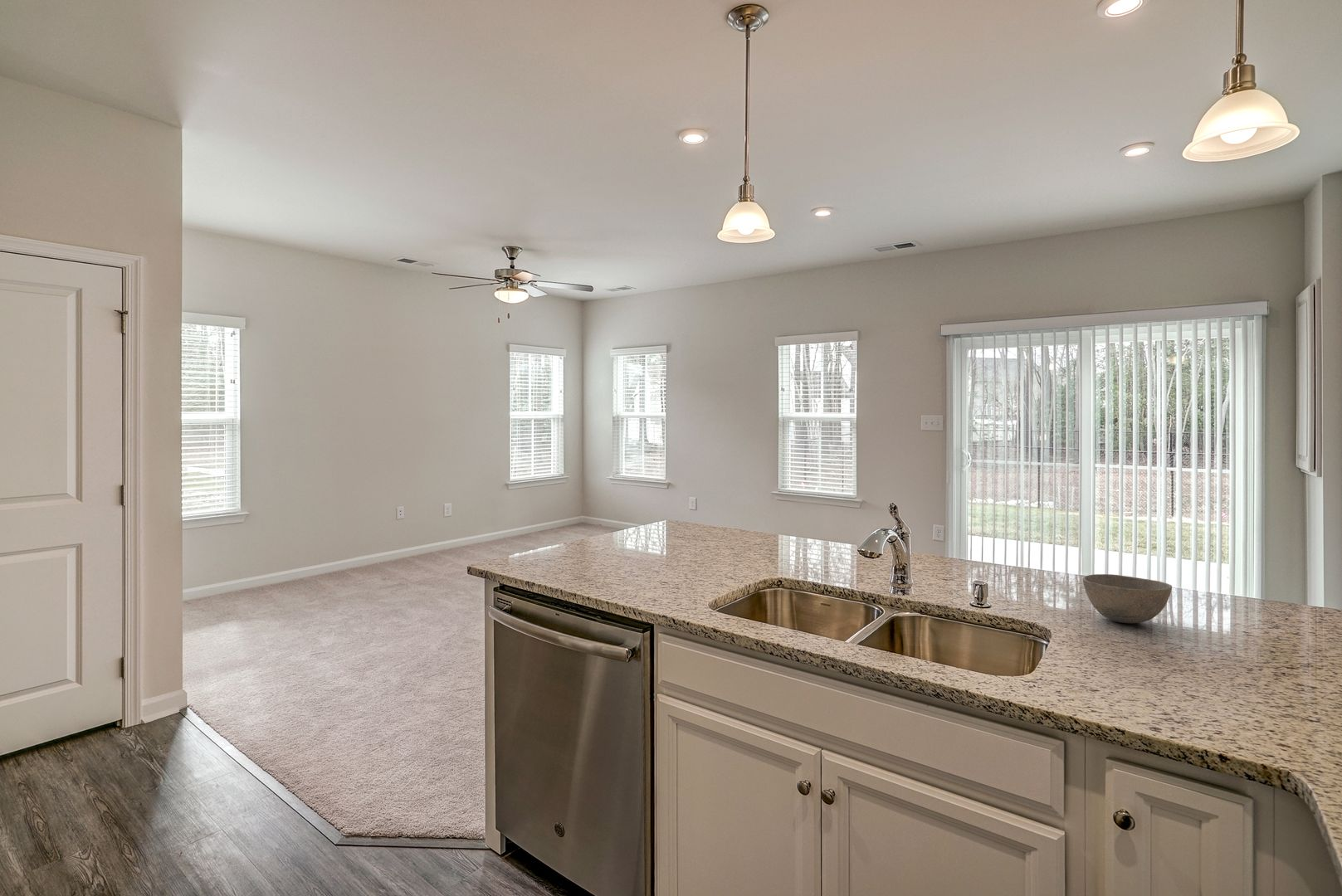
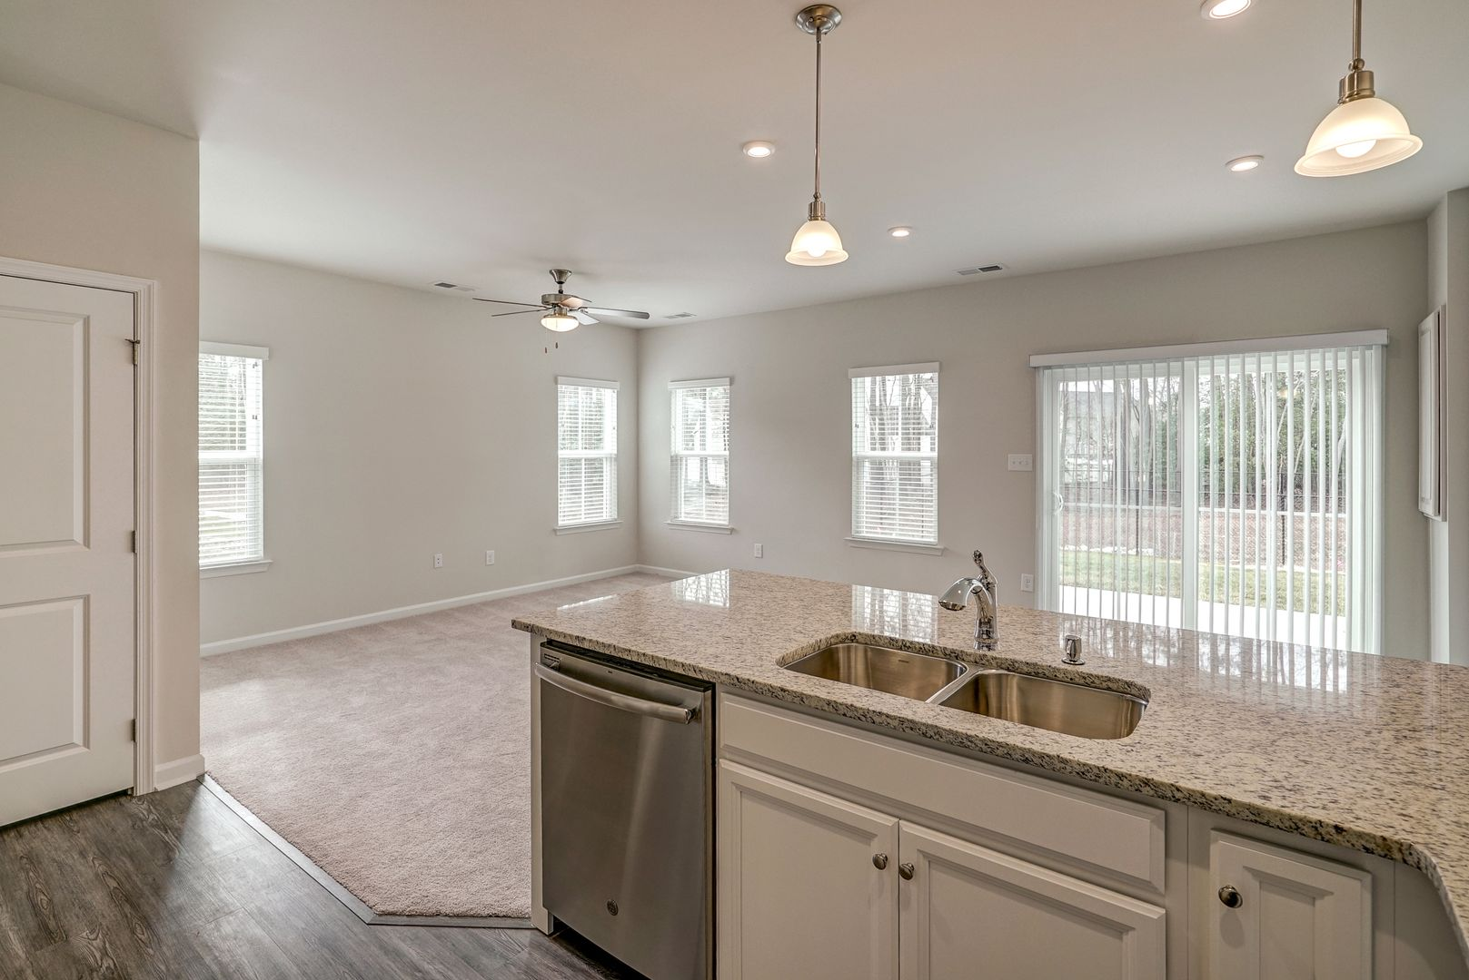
- bowl [1082,573,1173,624]
